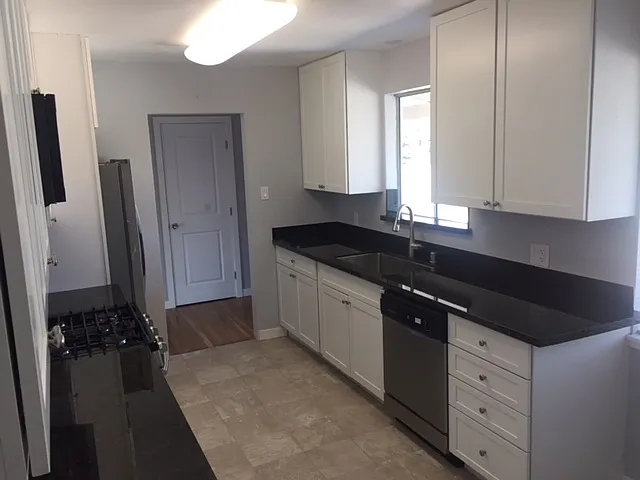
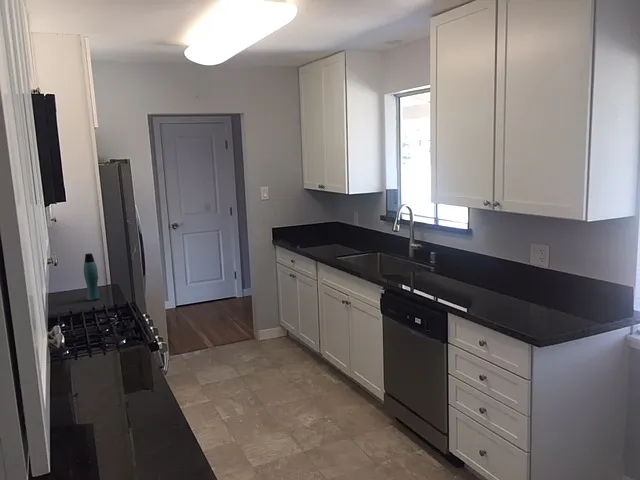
+ bottle [83,252,101,301]
